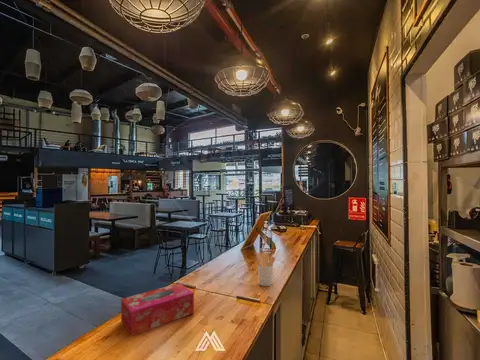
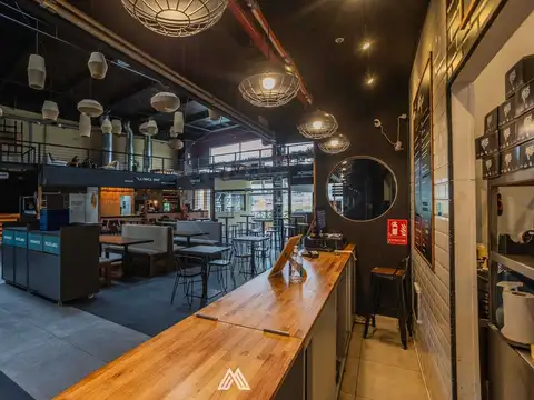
- tissue box [120,282,195,337]
- utensil holder [255,251,276,287]
